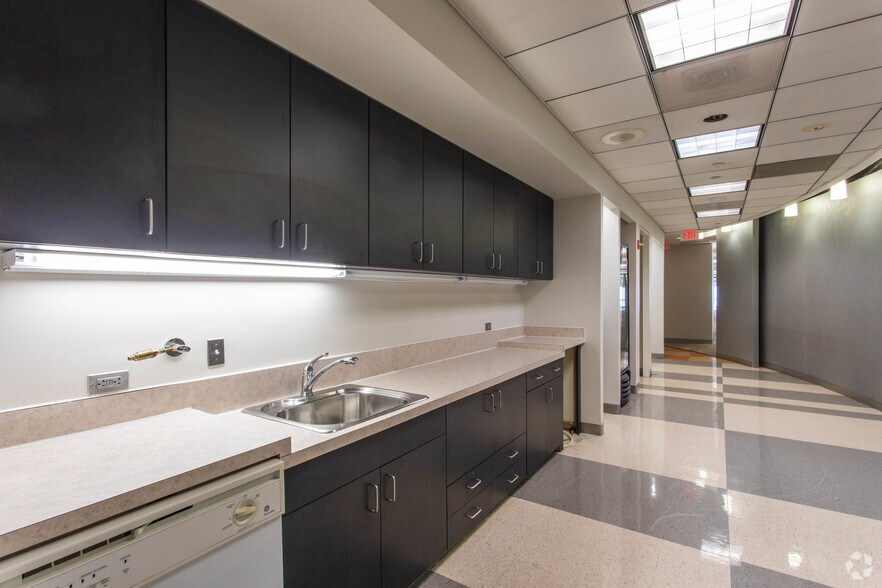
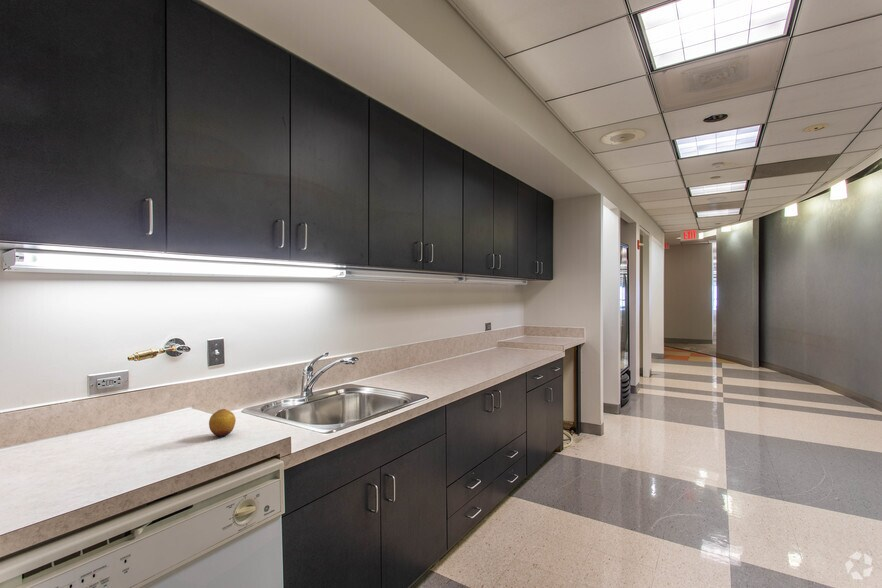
+ fruit [208,408,237,438]
